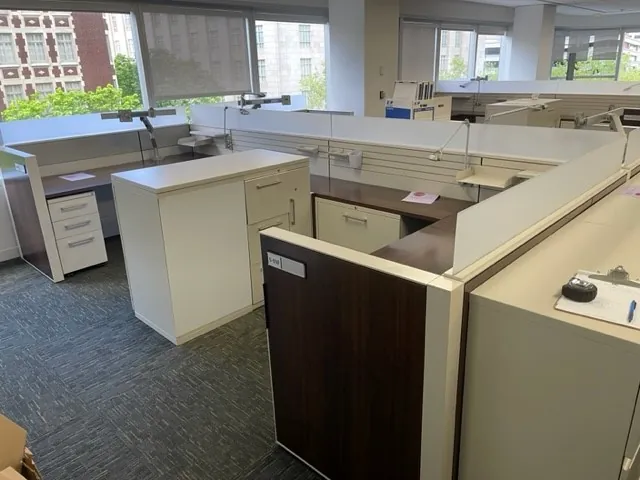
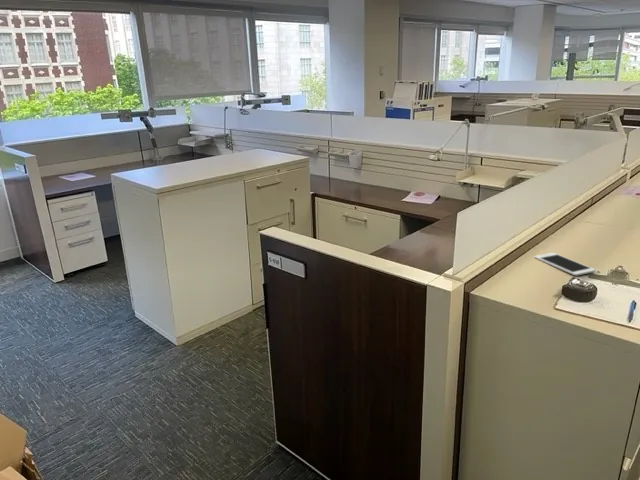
+ cell phone [533,252,597,277]
